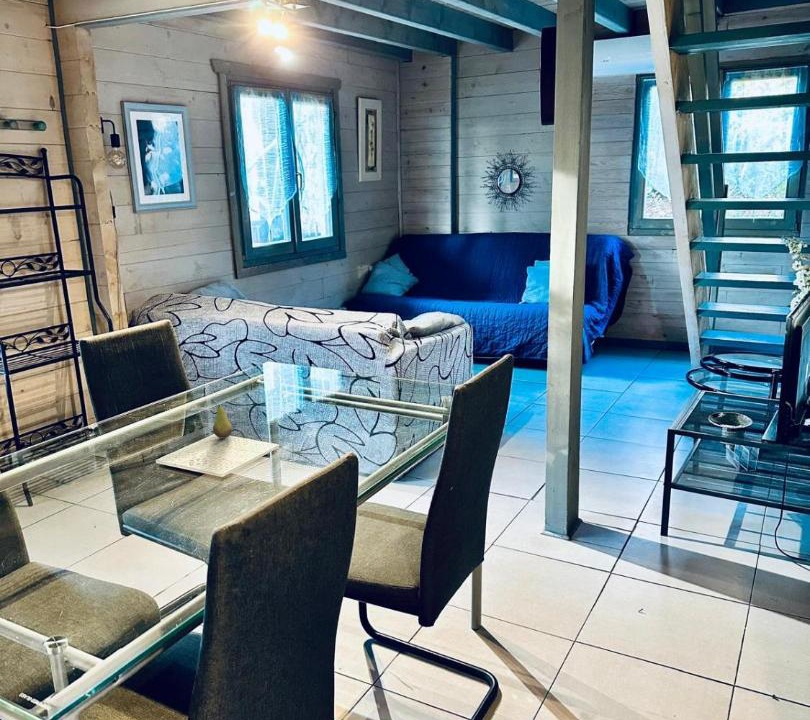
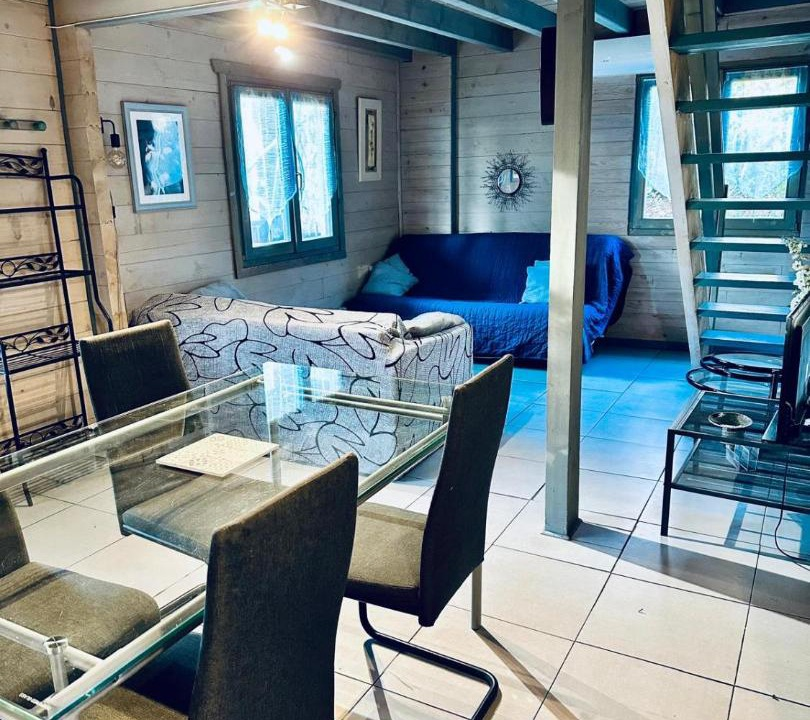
- fruit [210,399,233,440]
